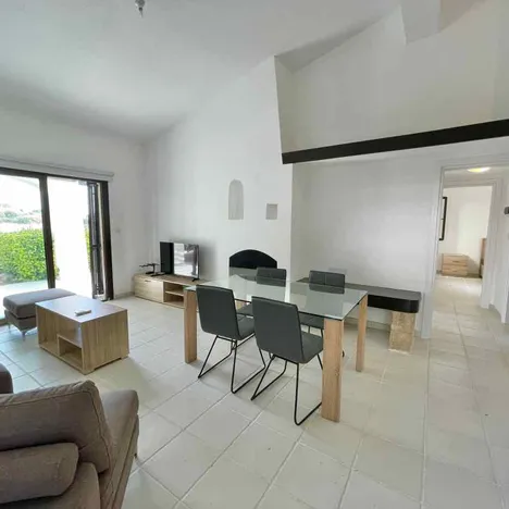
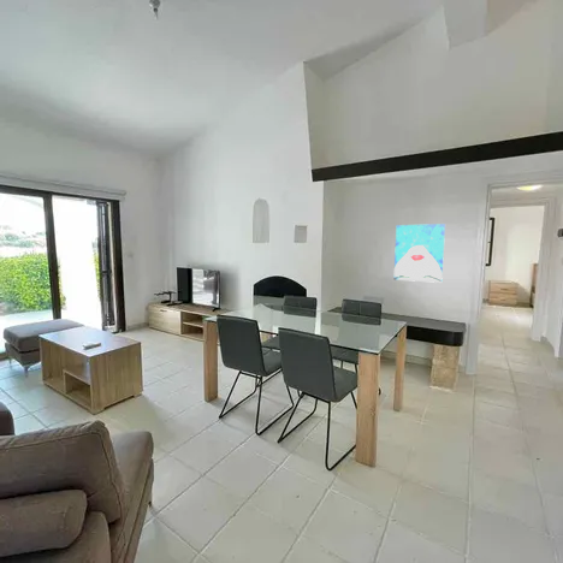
+ wall art [393,223,446,284]
